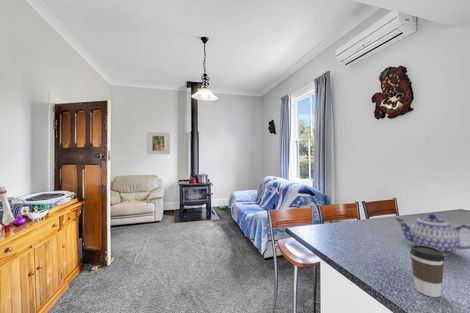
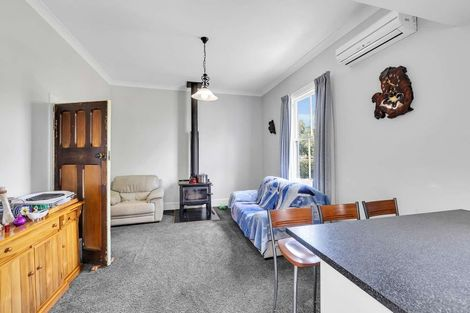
- teapot [395,213,470,257]
- coffee cup [409,244,446,298]
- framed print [146,131,171,155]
